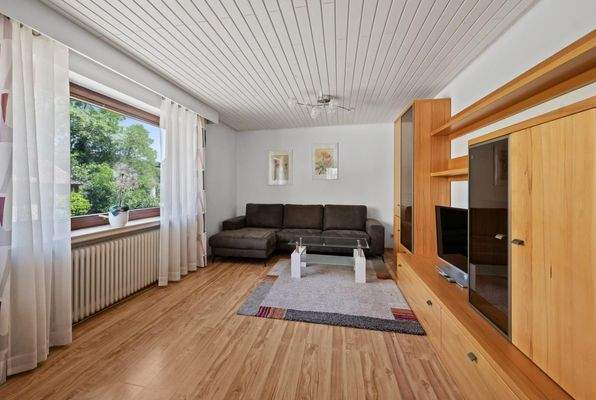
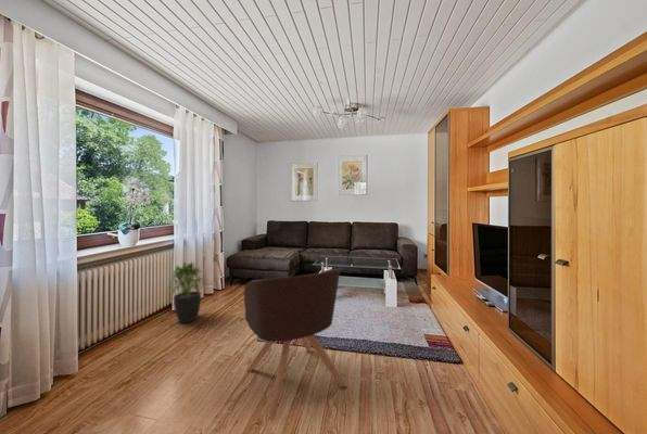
+ armchair [243,268,348,421]
+ potted plant [166,260,208,324]
